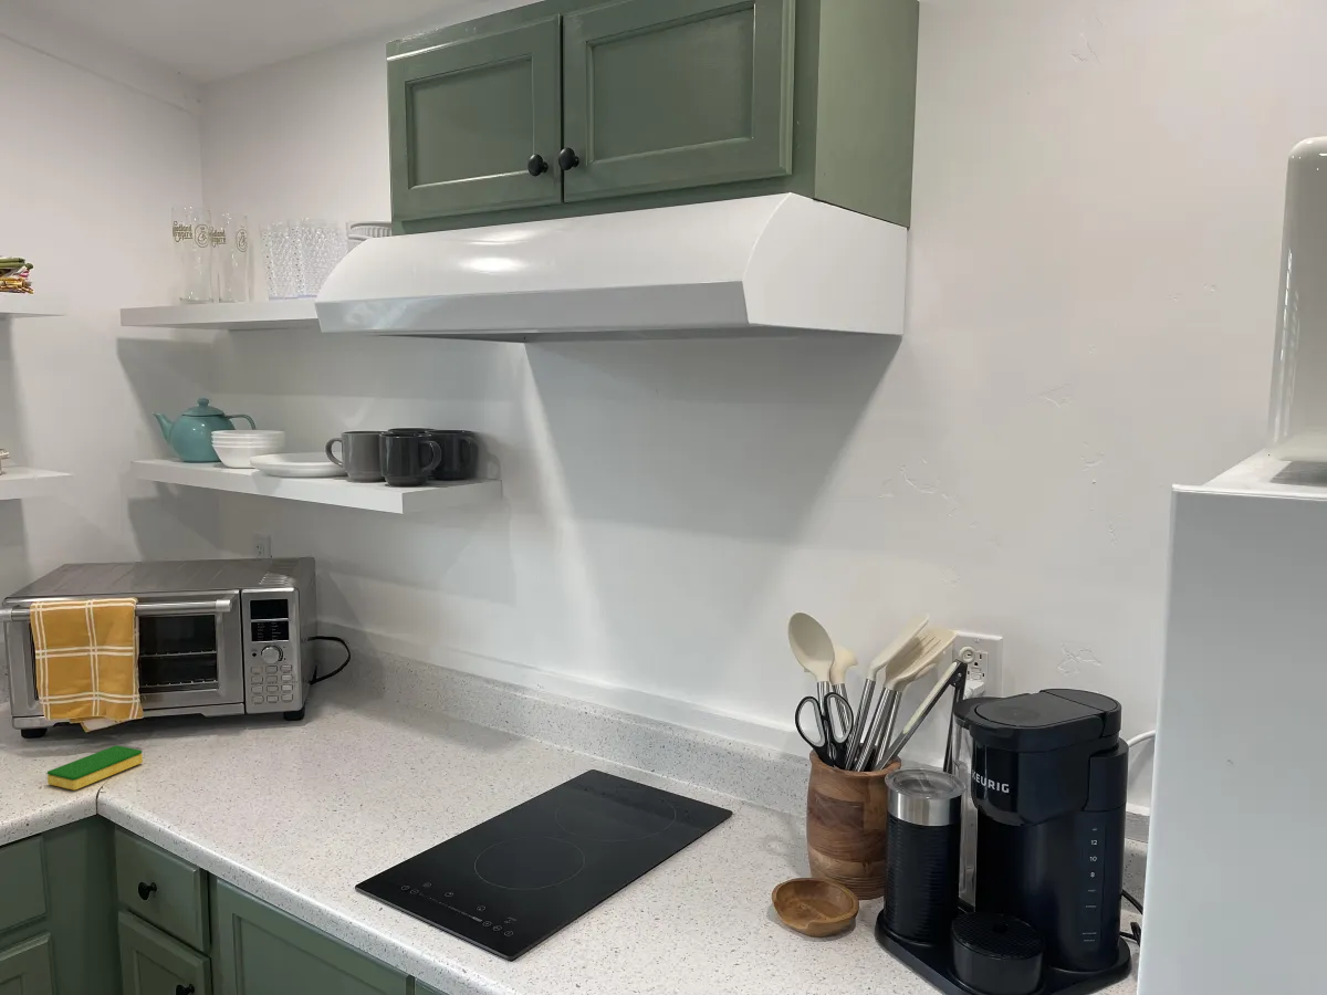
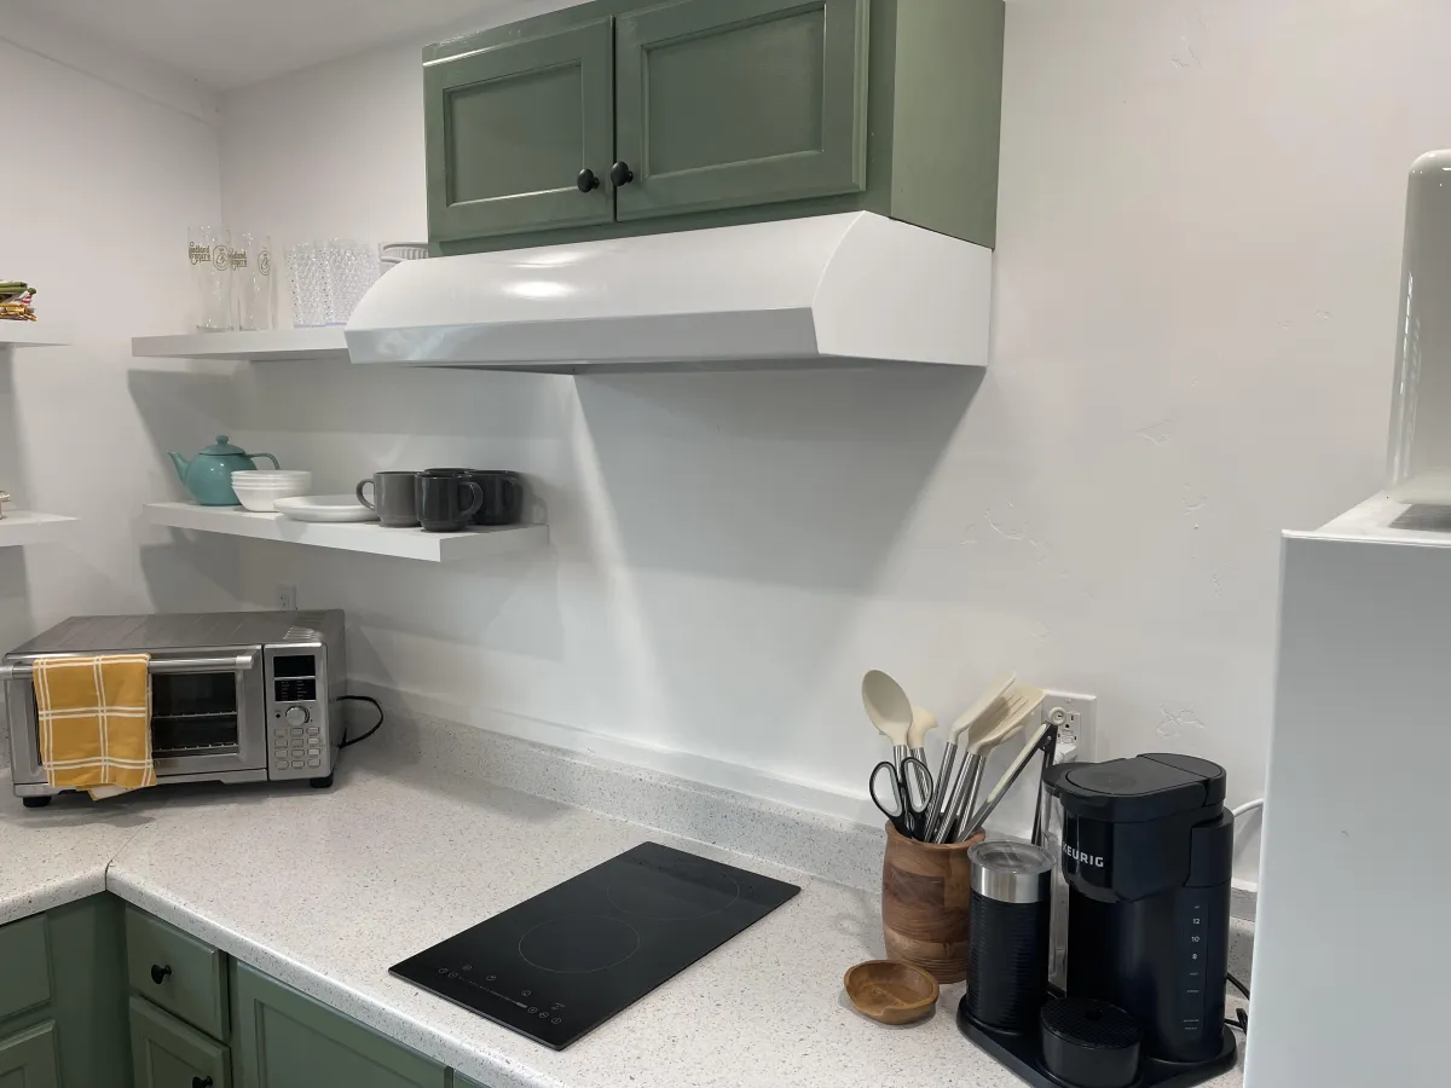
- dish sponge [46,744,144,792]
